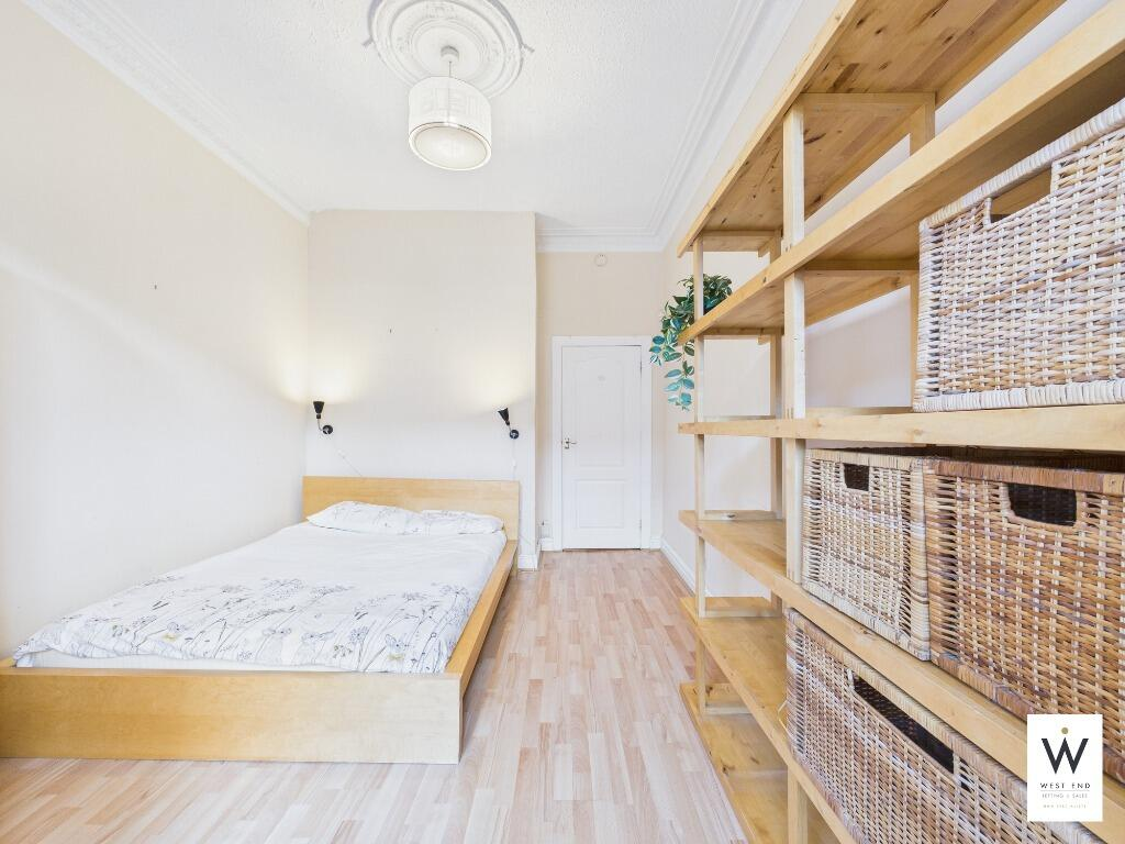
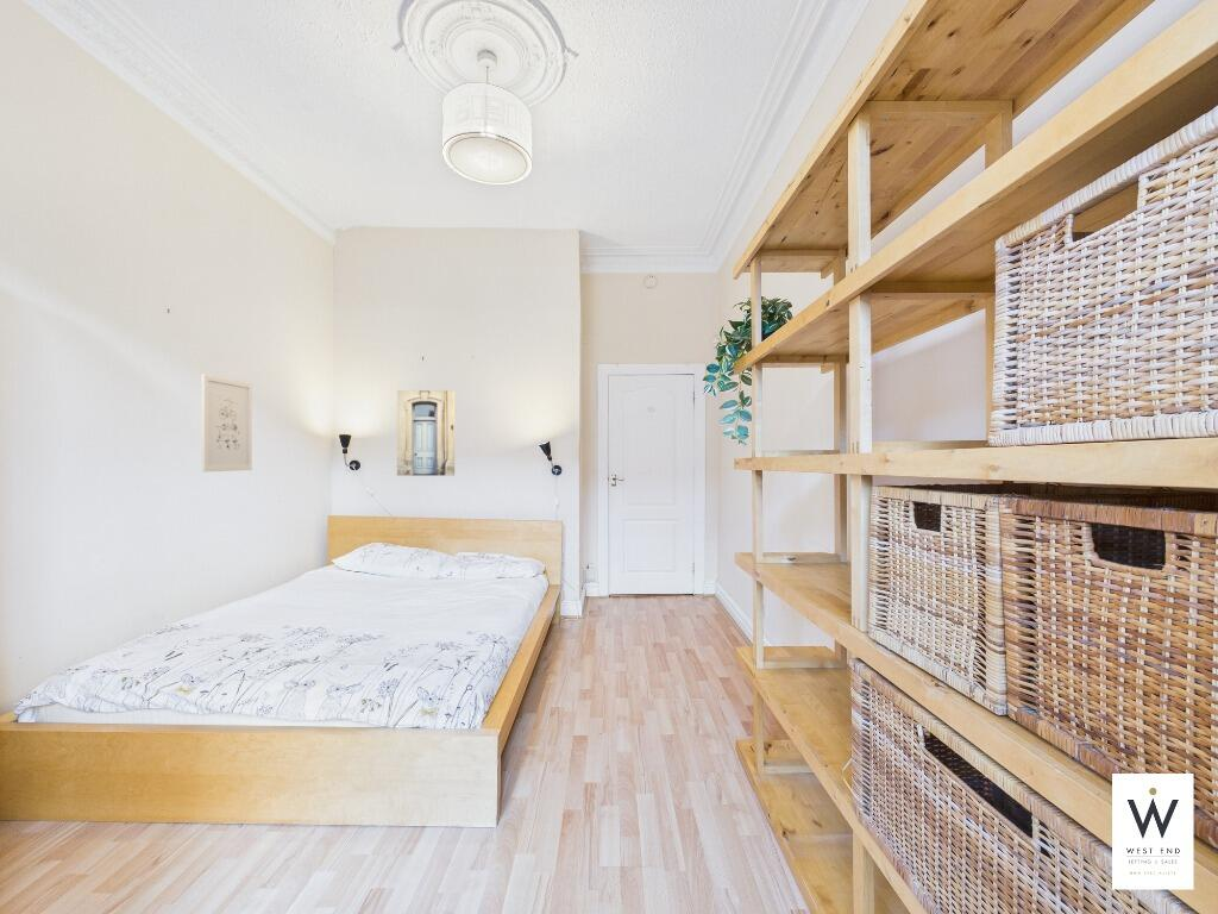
+ wall art [200,374,253,472]
+ wall art [396,389,456,477]
